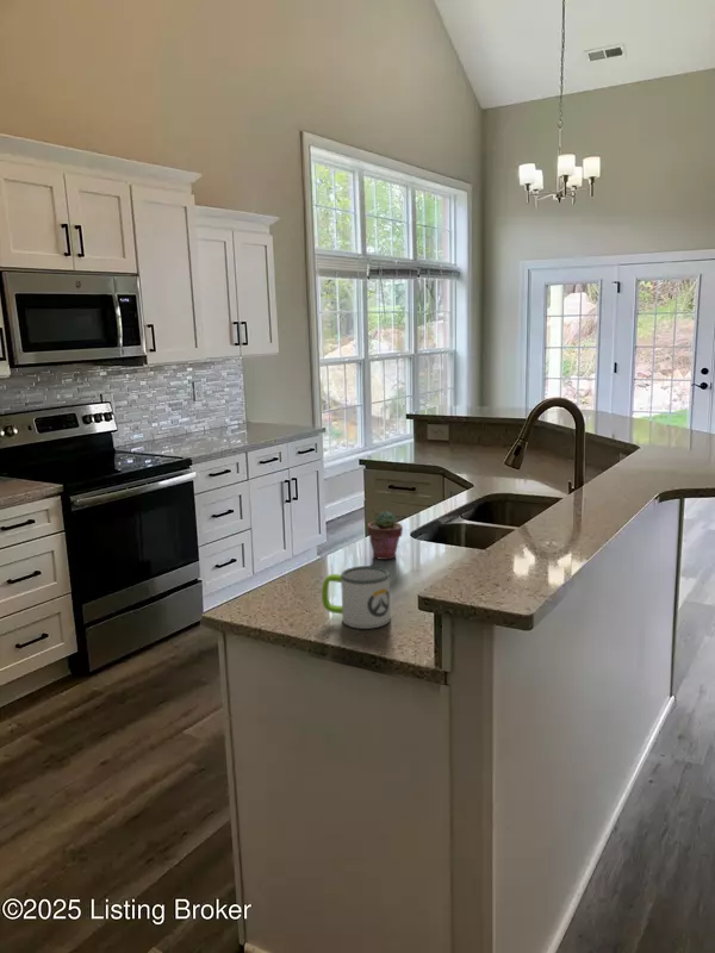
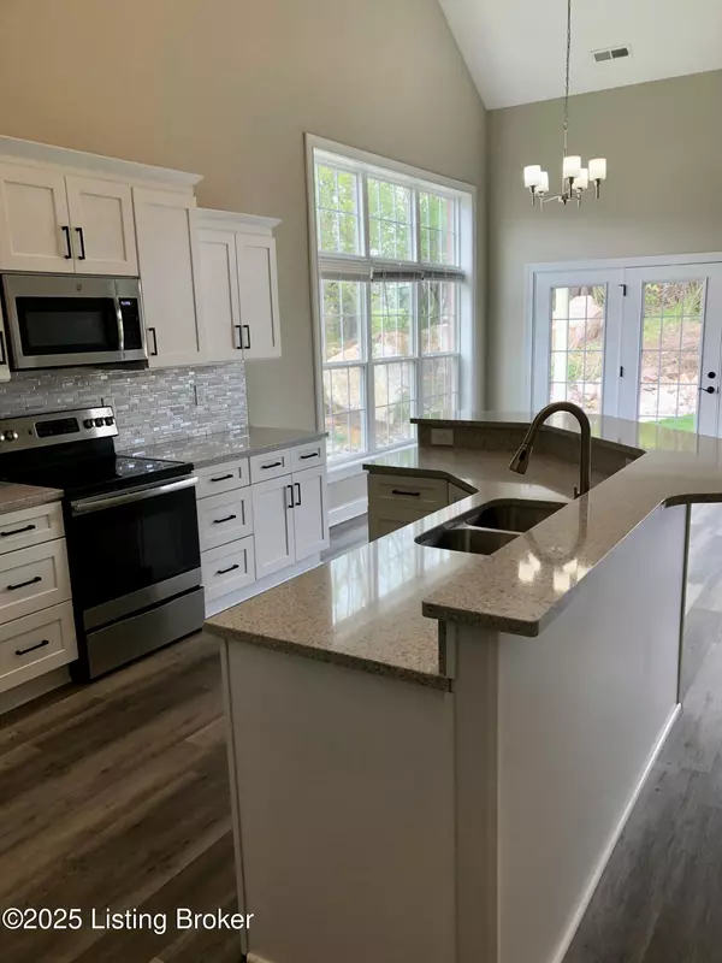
- mug [321,565,392,630]
- potted succulent [366,510,404,561]
